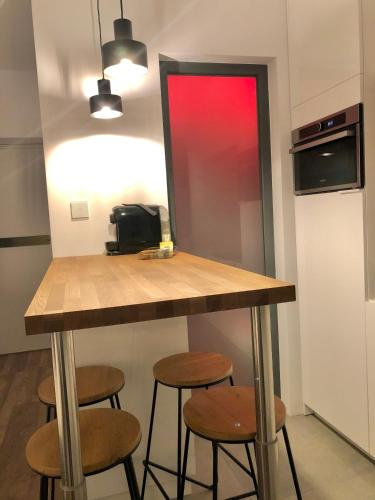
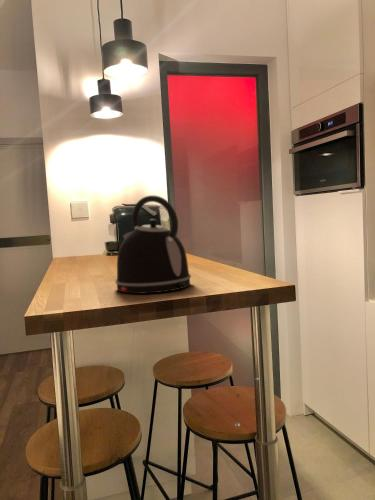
+ kettle [114,194,192,295]
